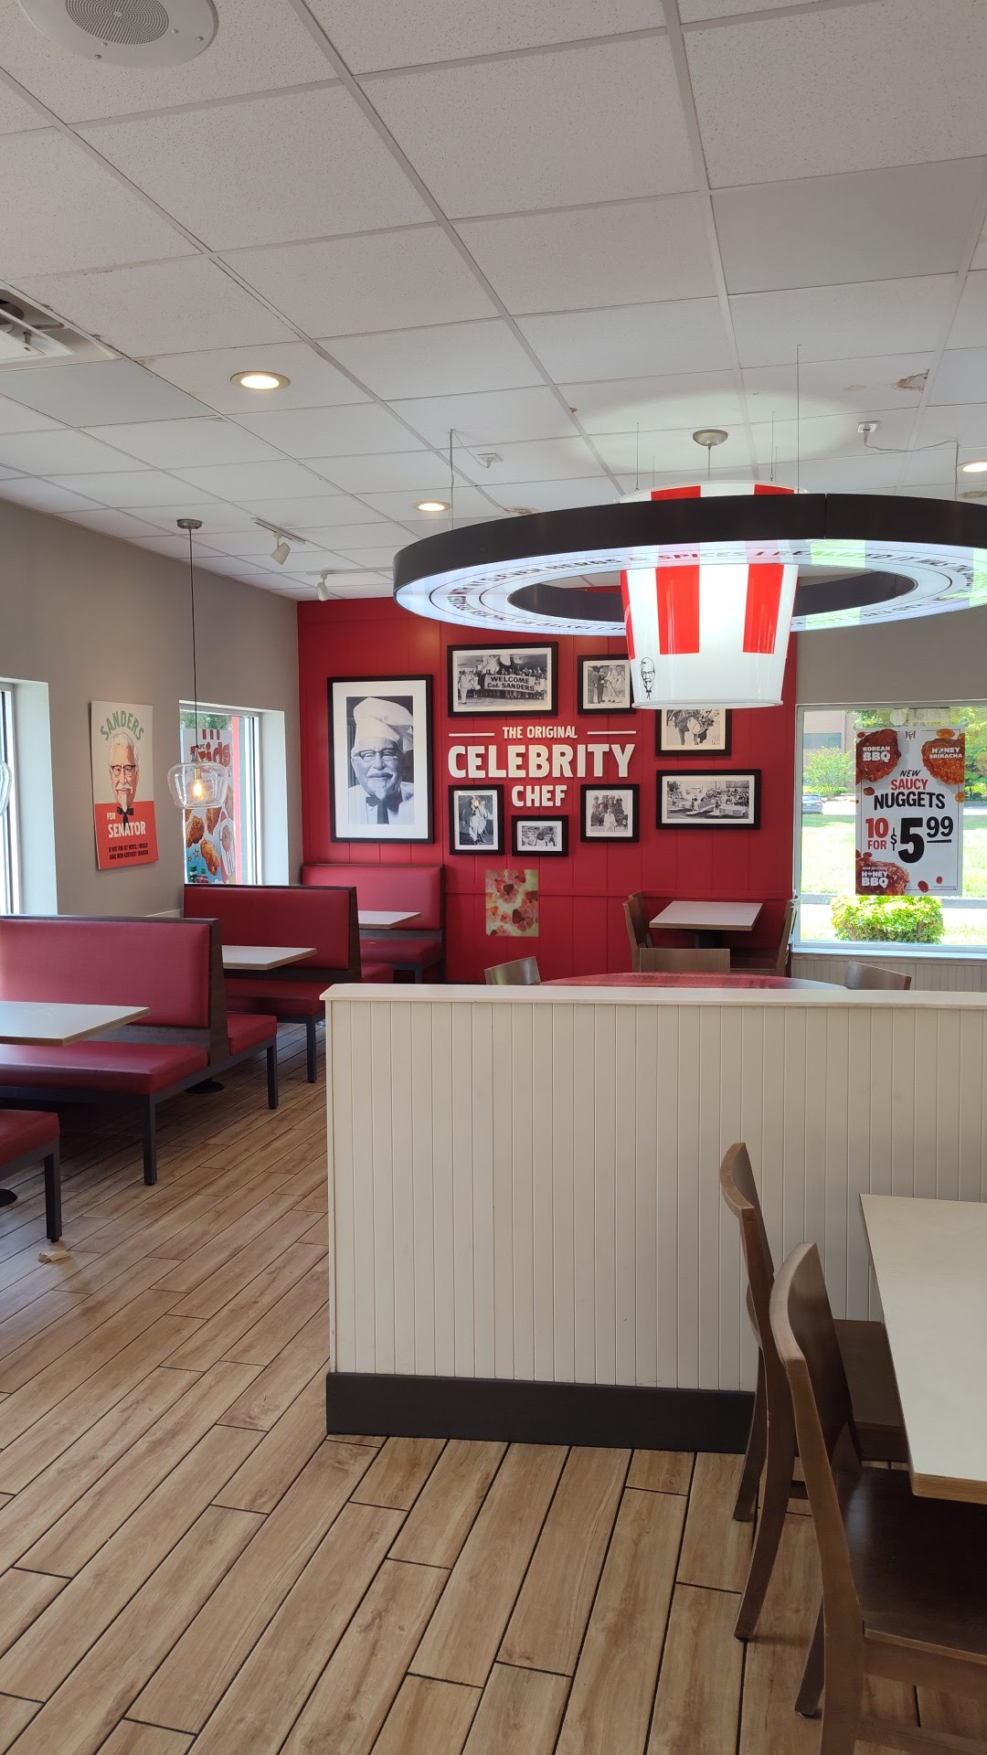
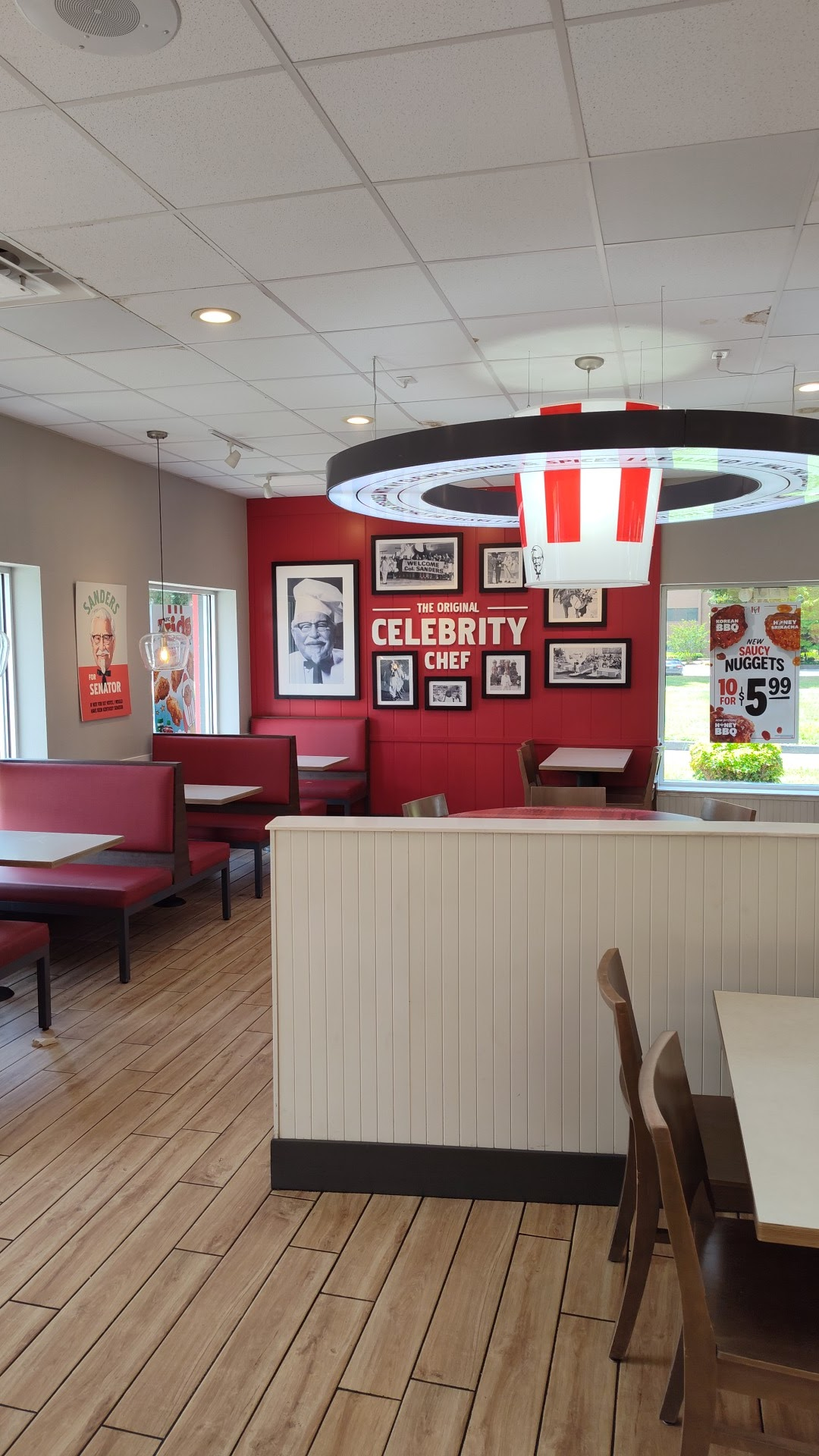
- wall art [484,868,539,938]
